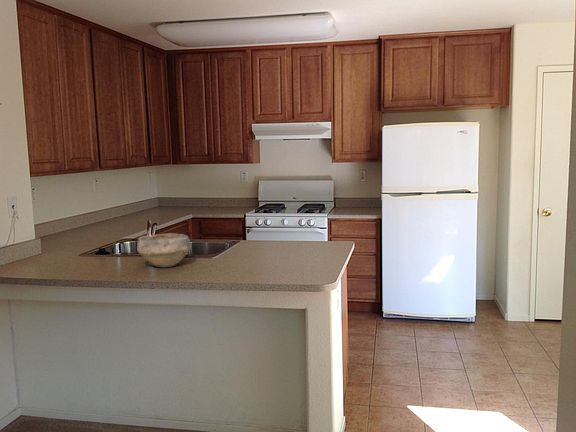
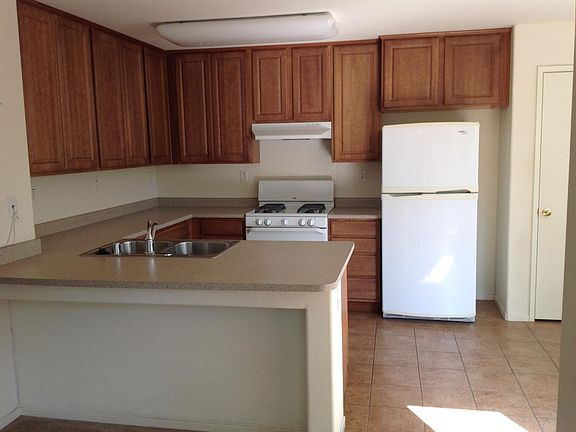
- bowl [136,233,192,268]
